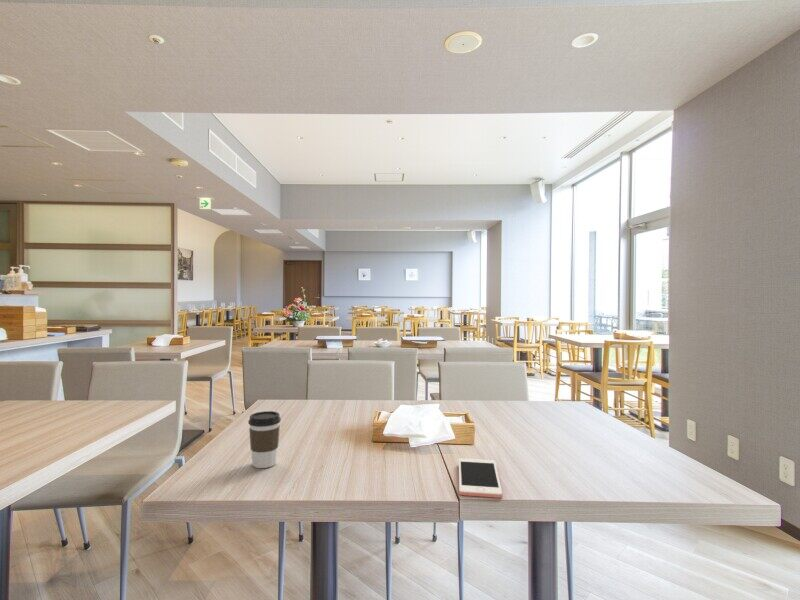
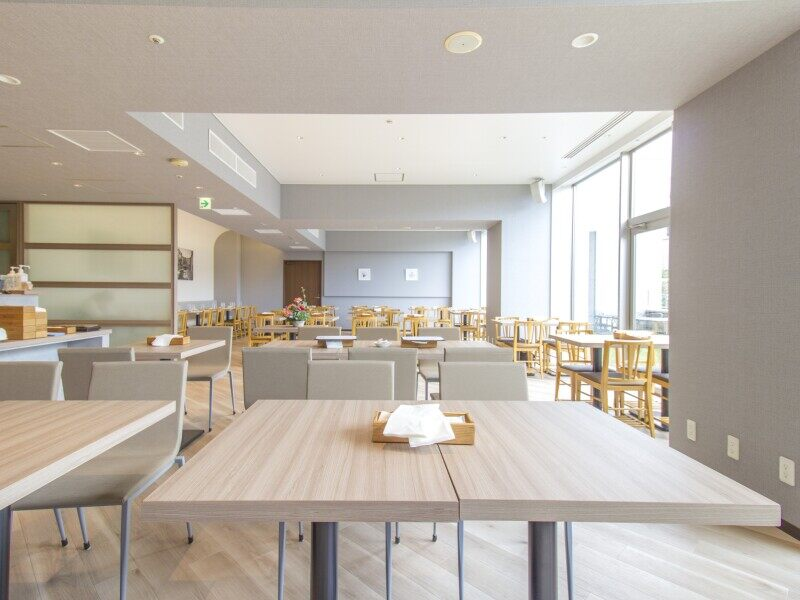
- coffee cup [247,410,282,469]
- cell phone [458,458,503,499]
